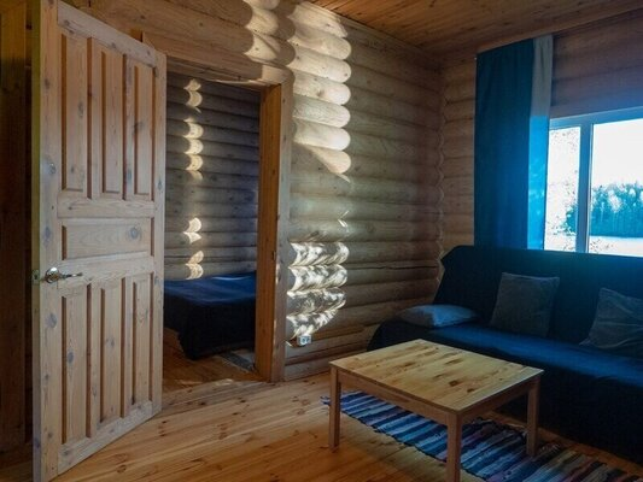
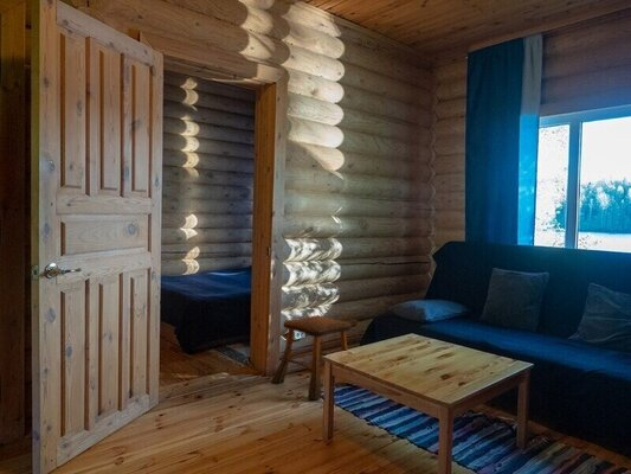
+ stool [270,314,358,401]
